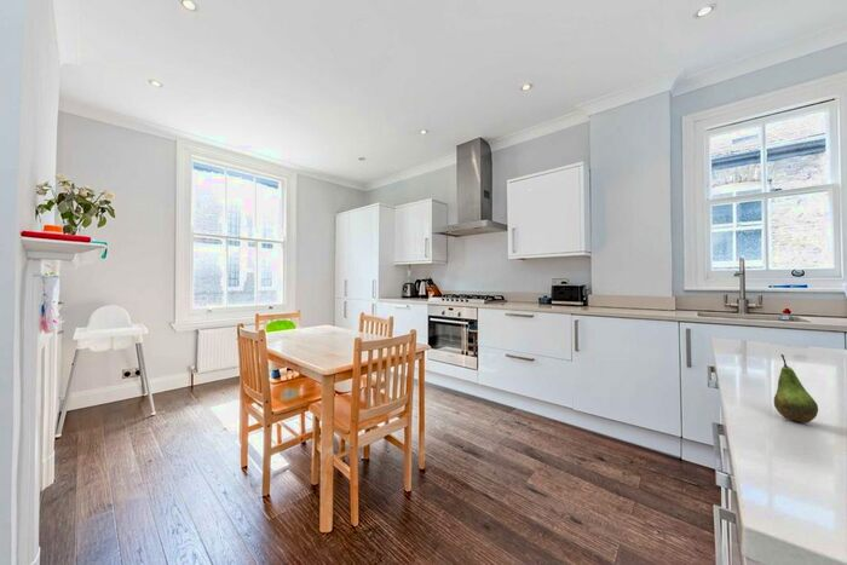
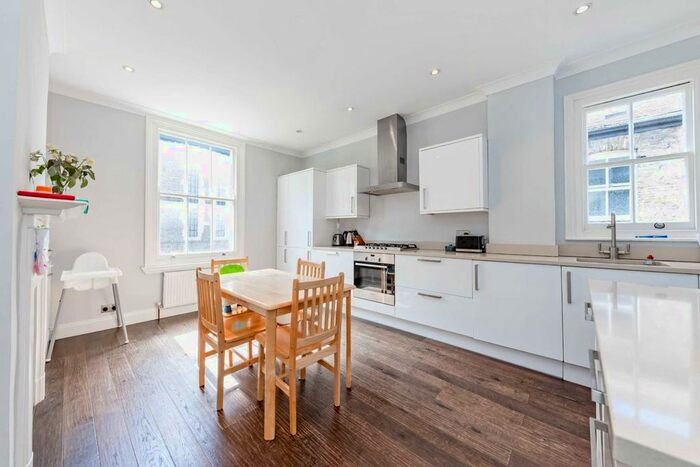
- fruit [773,353,819,423]
